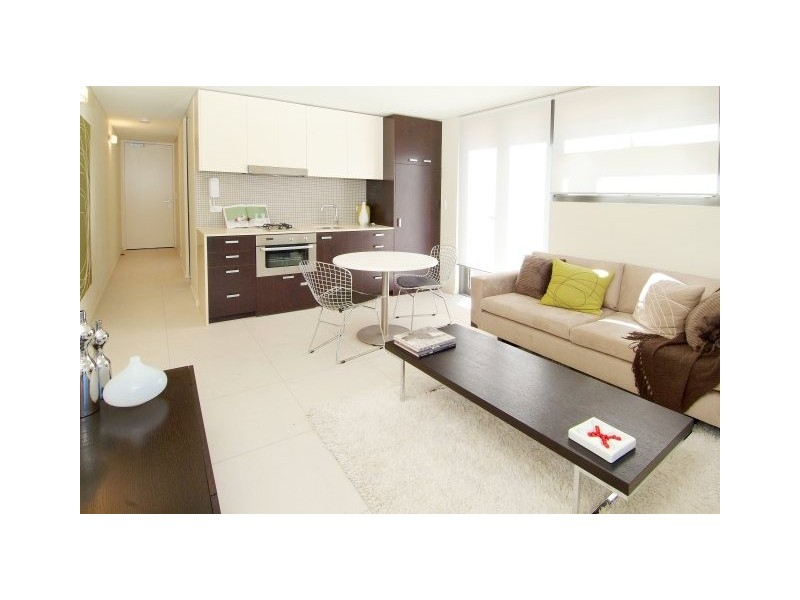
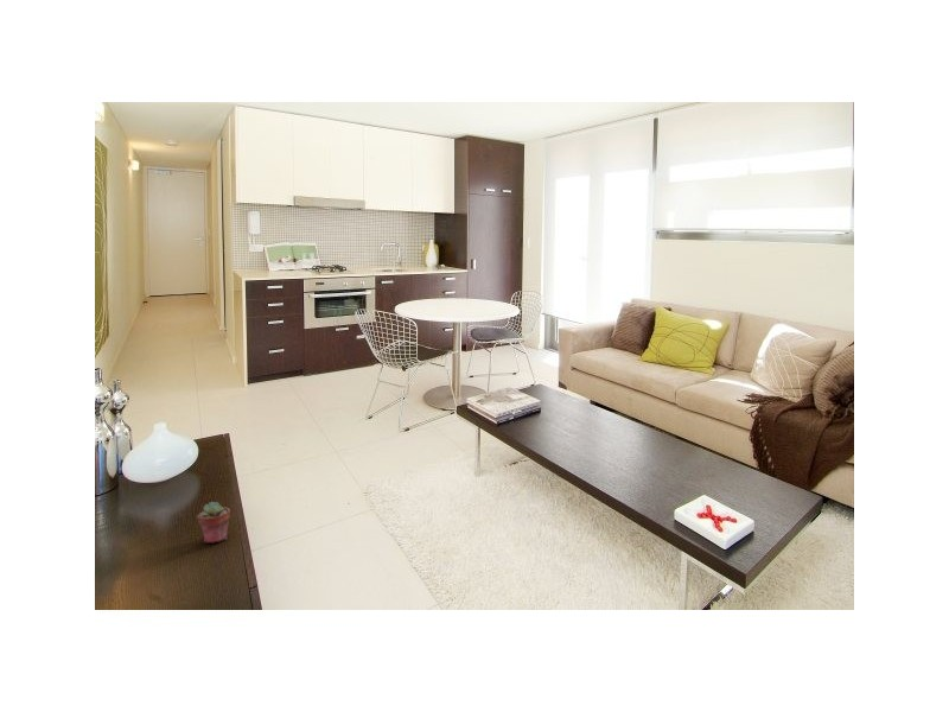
+ potted succulent [196,501,231,545]
